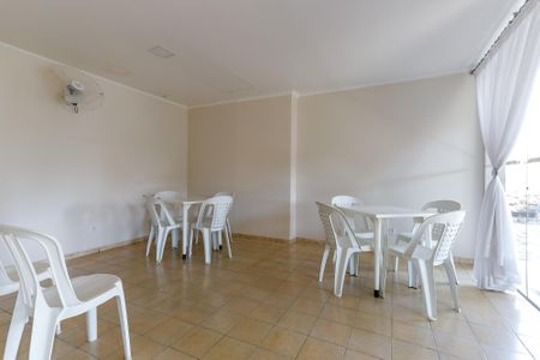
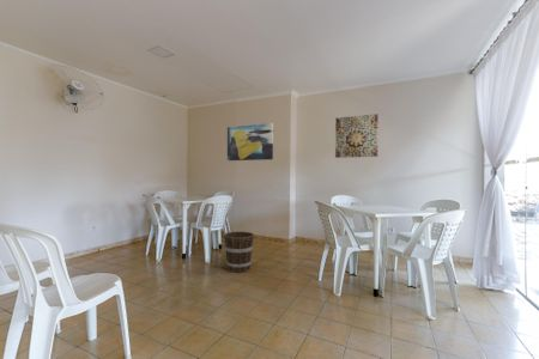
+ wall art [334,112,380,159]
+ wall art [226,122,274,162]
+ bucket [223,231,255,273]
